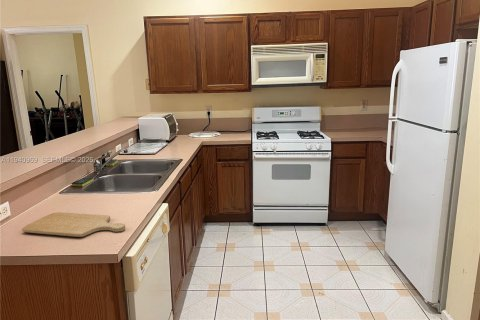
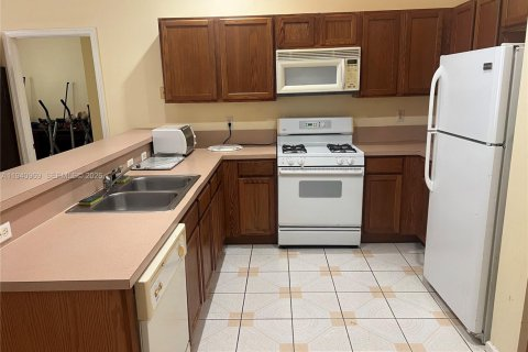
- chopping board [21,211,126,238]
